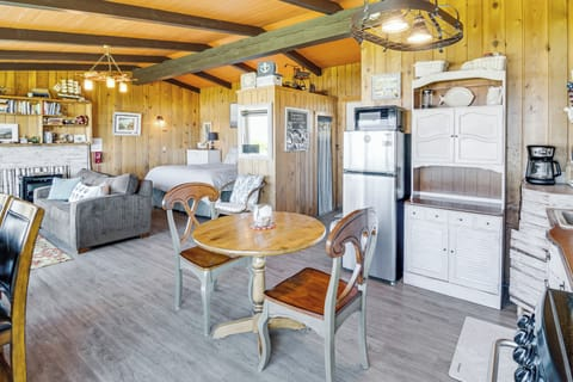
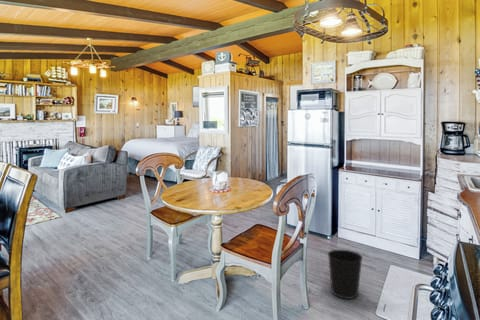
+ wastebasket [327,248,364,300]
